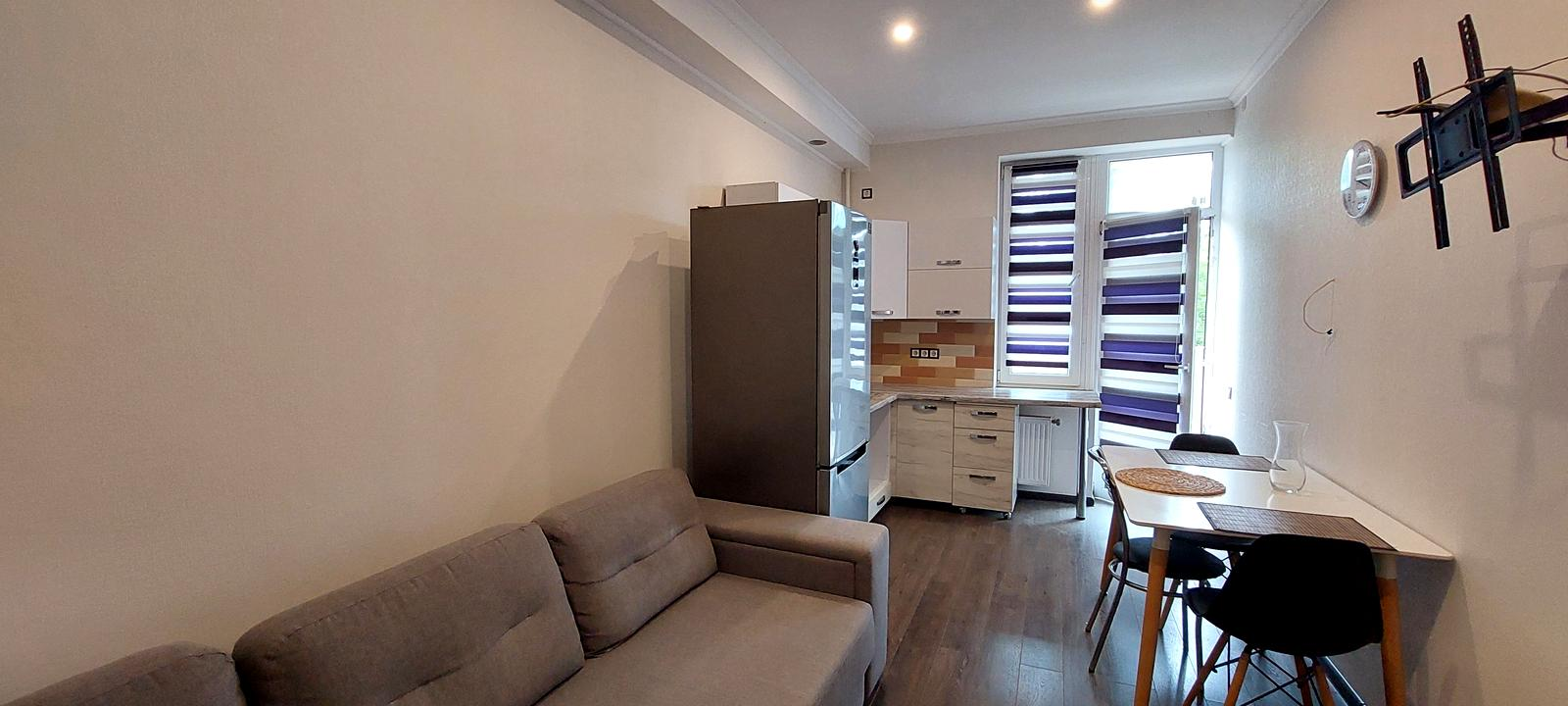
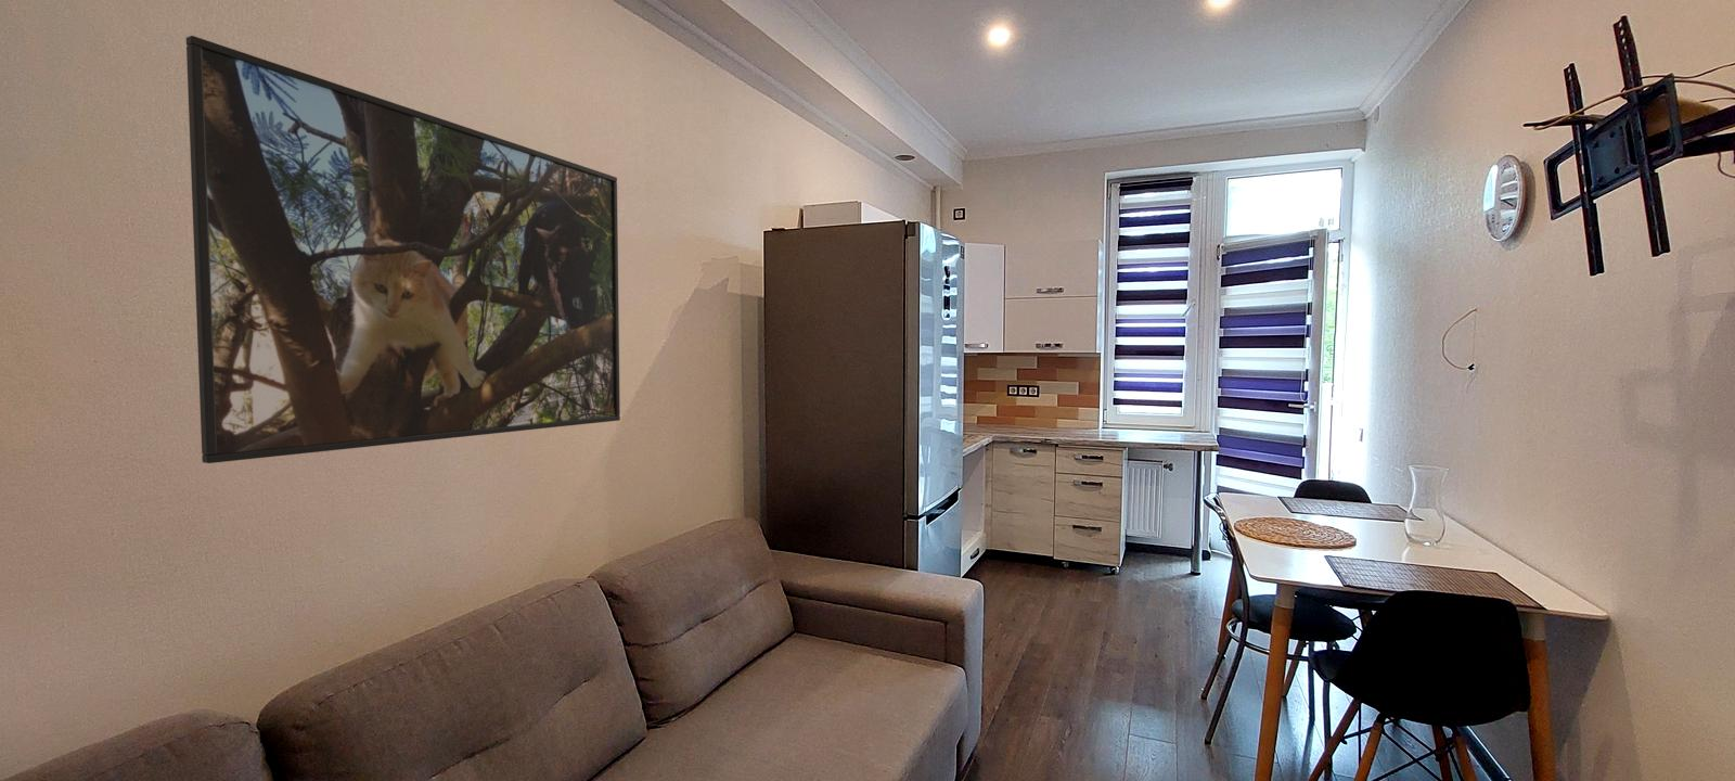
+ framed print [186,34,622,465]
